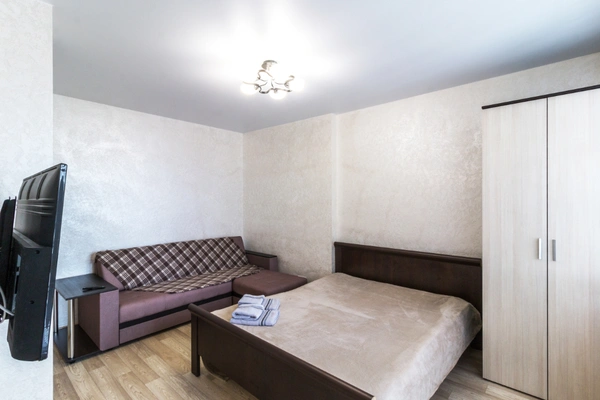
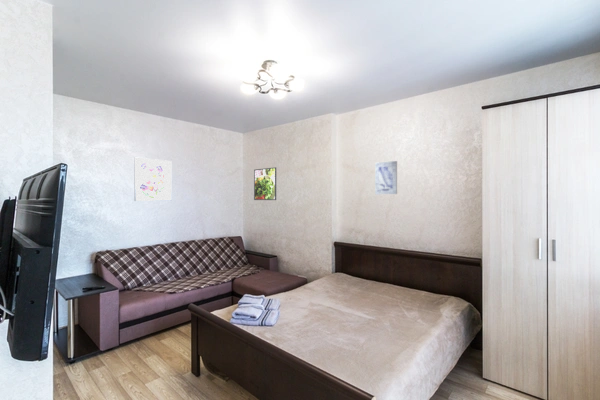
+ wall art [134,157,172,202]
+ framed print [253,166,277,201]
+ wall art [374,160,398,195]
